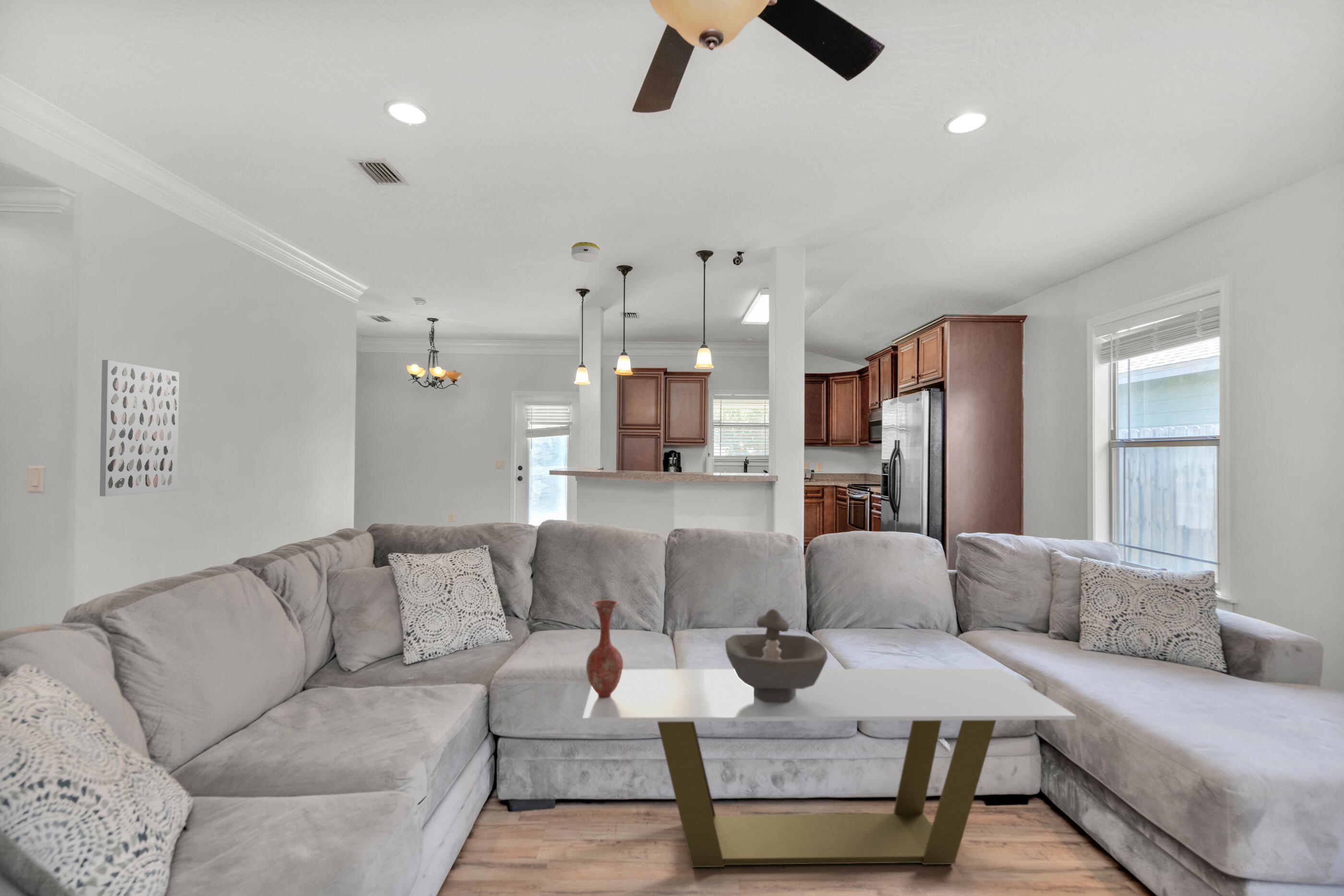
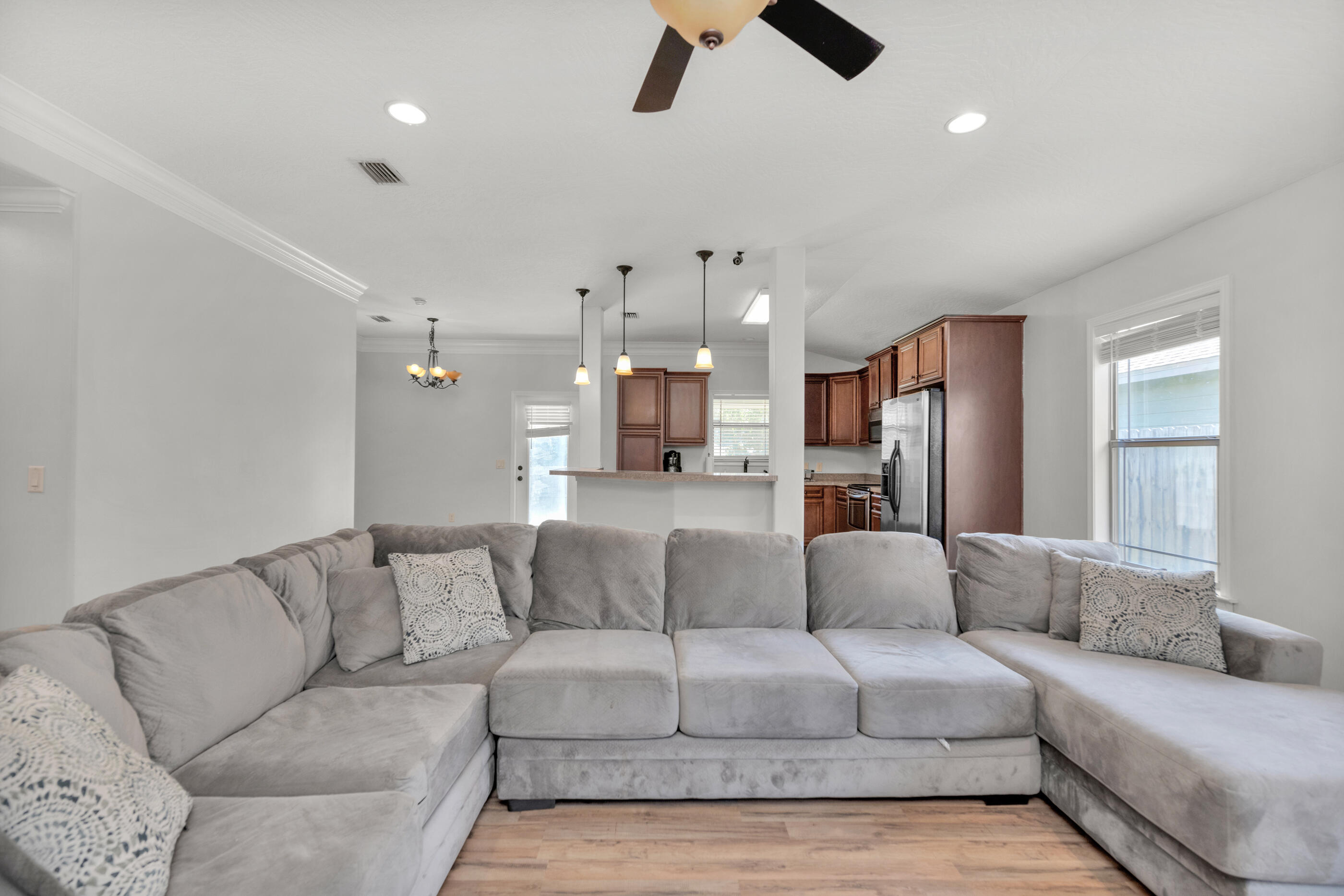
- decorative bowl [725,608,828,703]
- vase [586,599,624,698]
- coffee table [582,668,1077,868]
- wall art [99,359,180,497]
- smoke detector [571,241,600,263]
